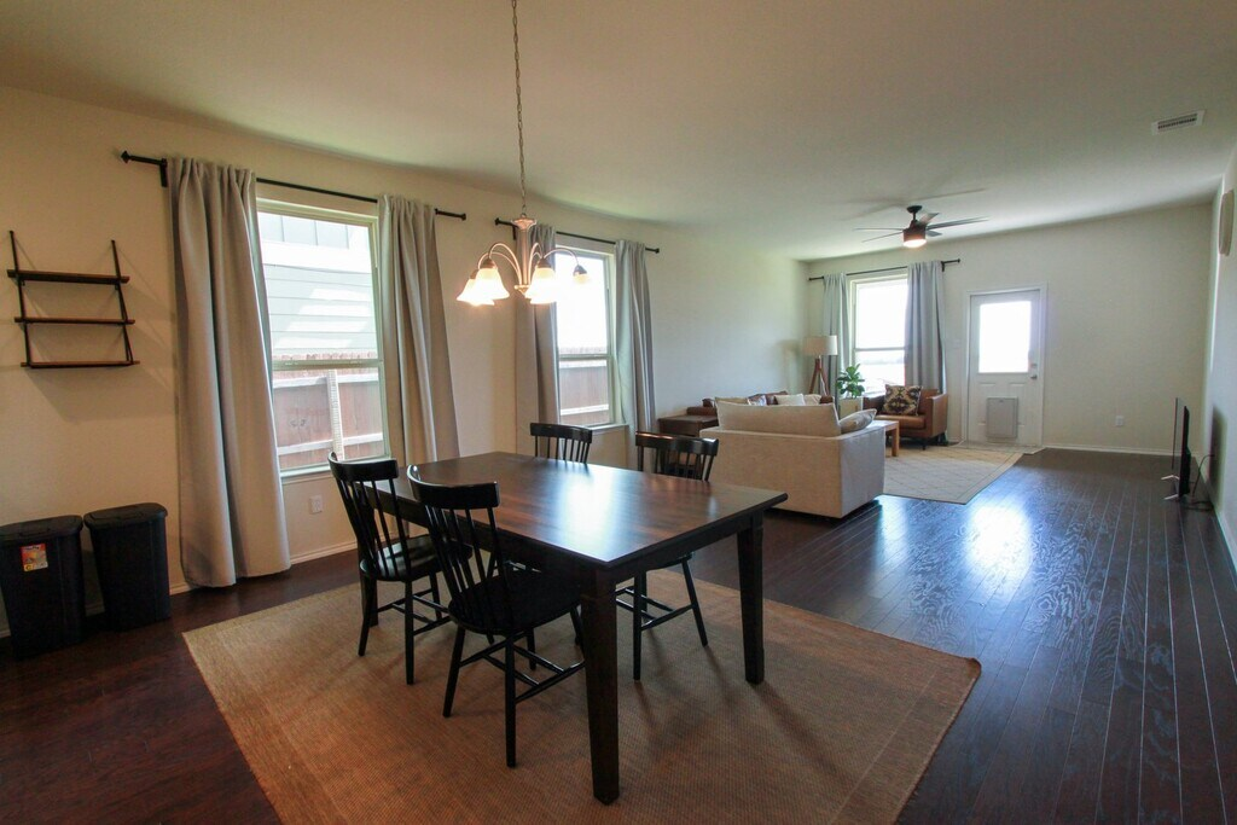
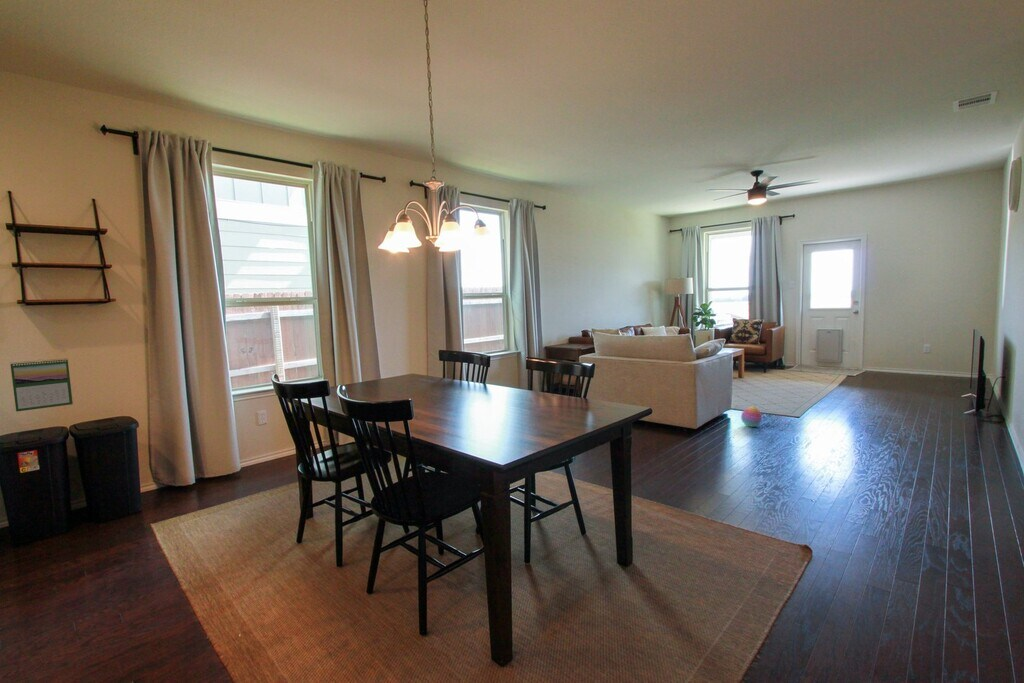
+ calendar [9,357,74,413]
+ stacking toy [740,405,763,428]
